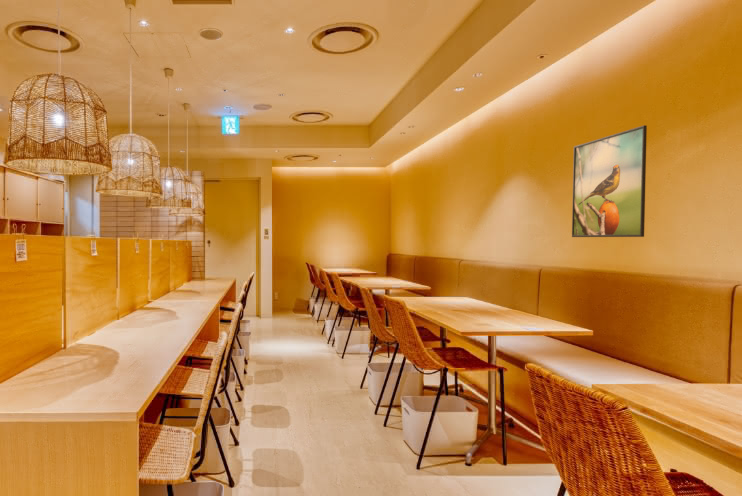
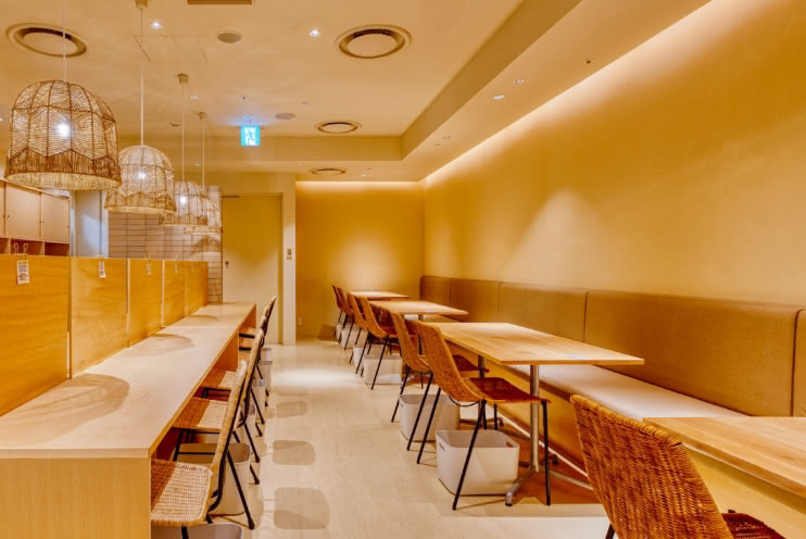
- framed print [571,124,648,238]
